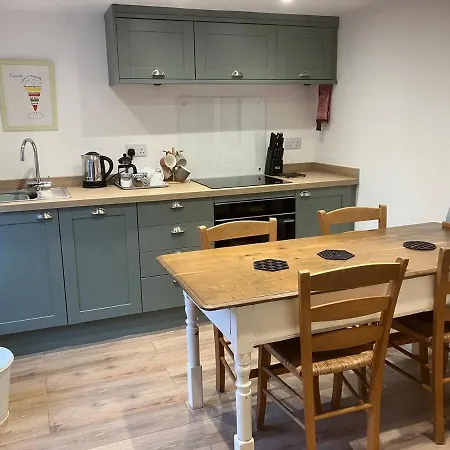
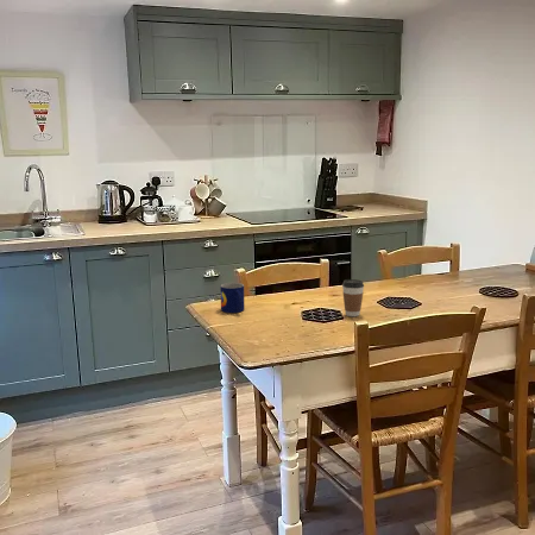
+ coffee cup [341,278,365,317]
+ mug [219,282,246,314]
